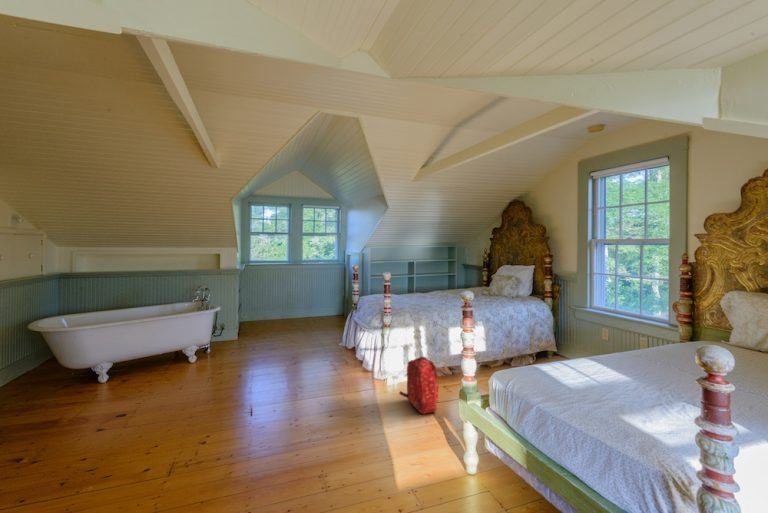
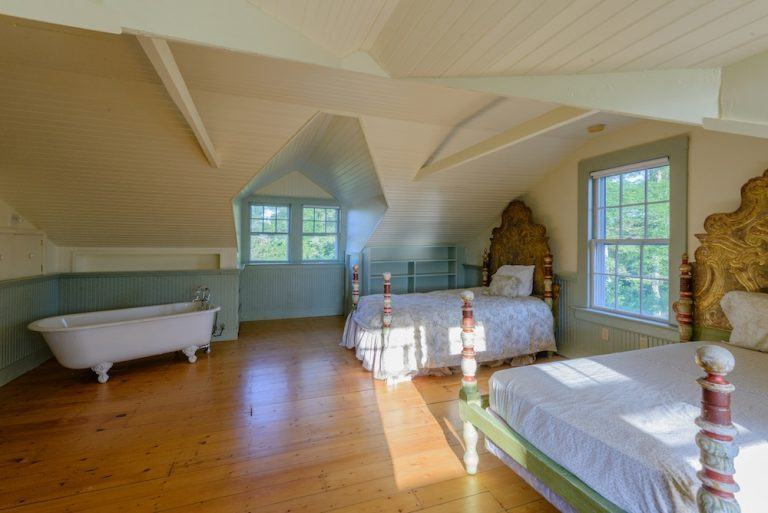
- backpack [398,355,440,415]
